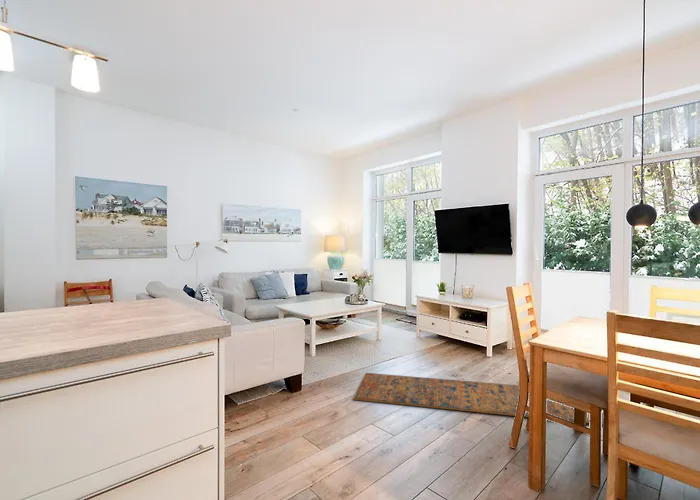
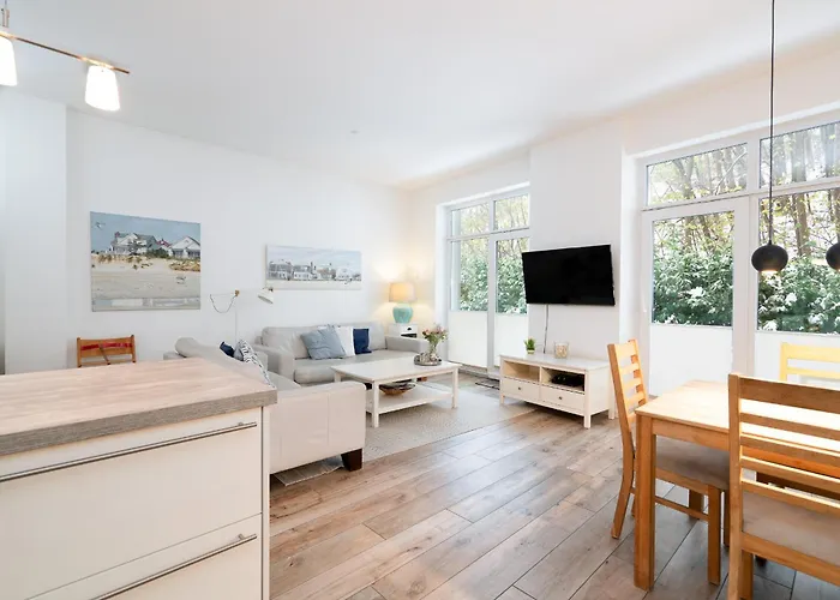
- rug [352,372,605,426]
